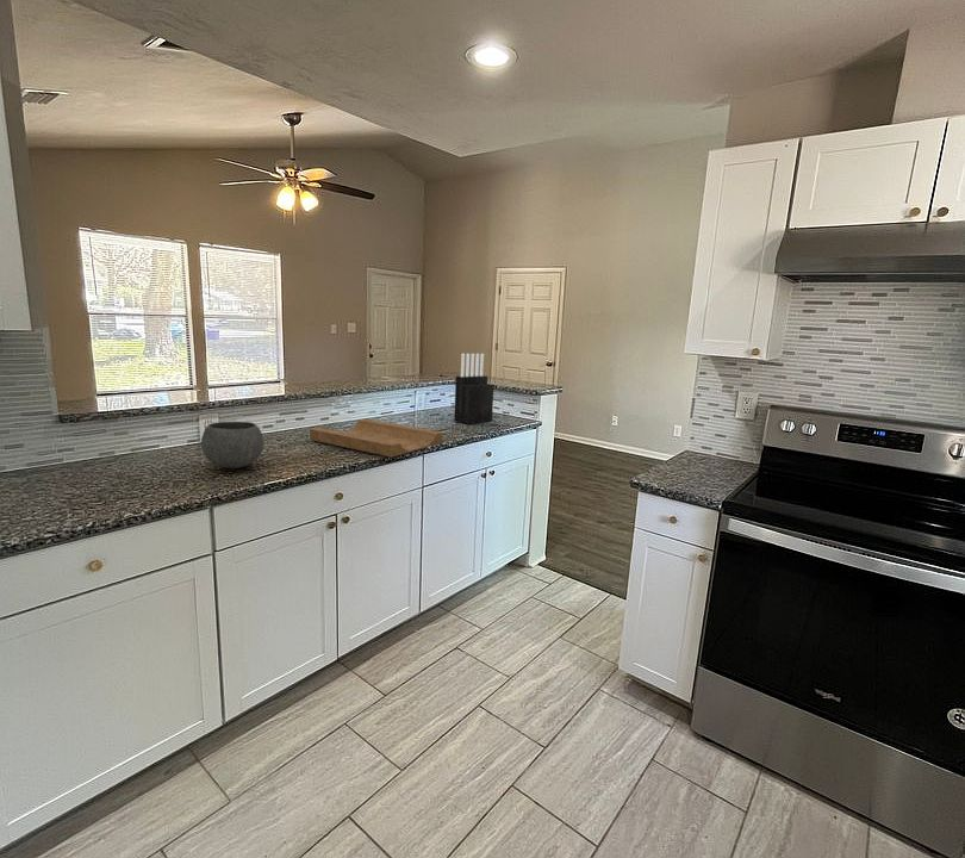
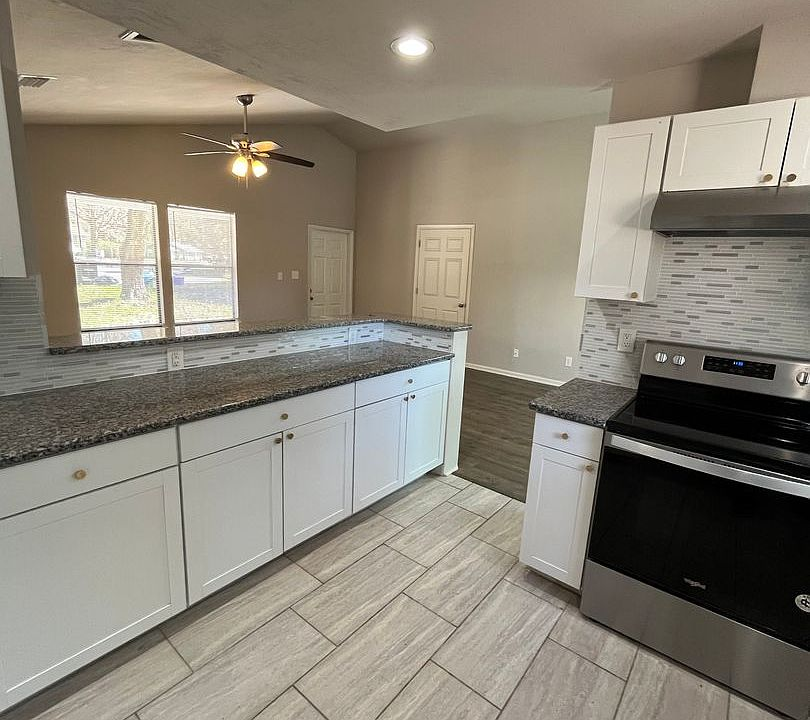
- bowl [200,421,264,470]
- cutting board [309,418,443,459]
- knife block [453,353,496,425]
